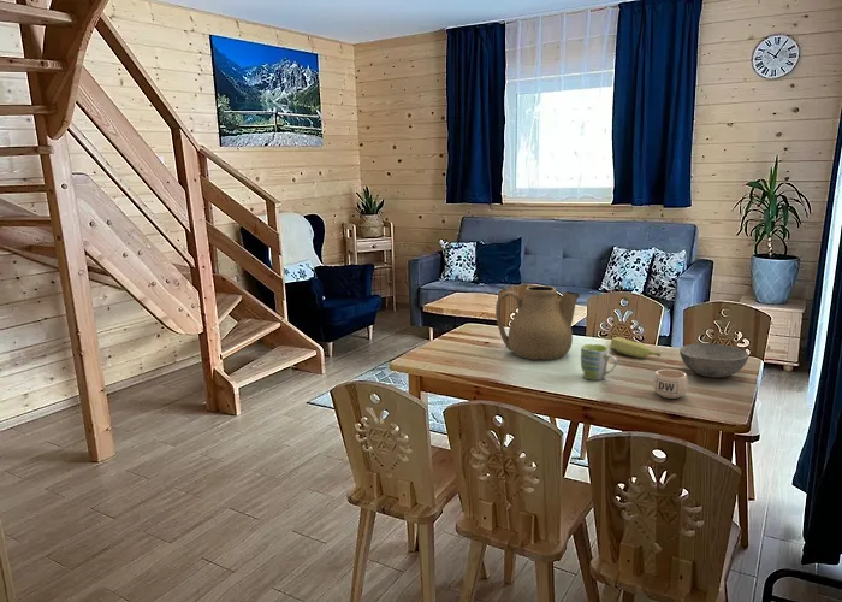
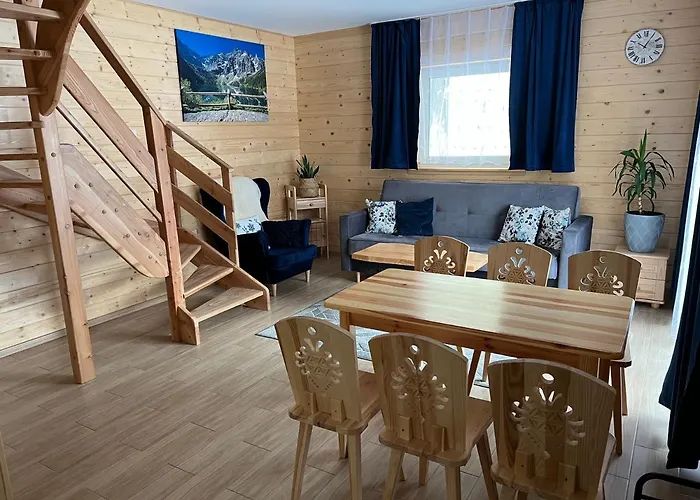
- banana [610,336,662,359]
- bowl [678,342,749,378]
- mug [652,368,689,400]
- teapot [494,284,581,361]
- mug [580,343,618,382]
